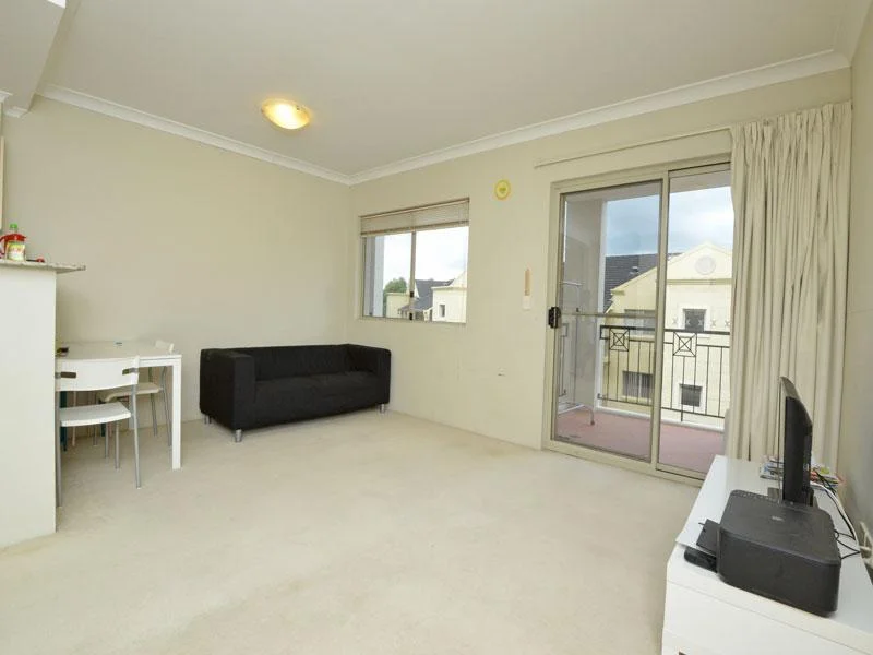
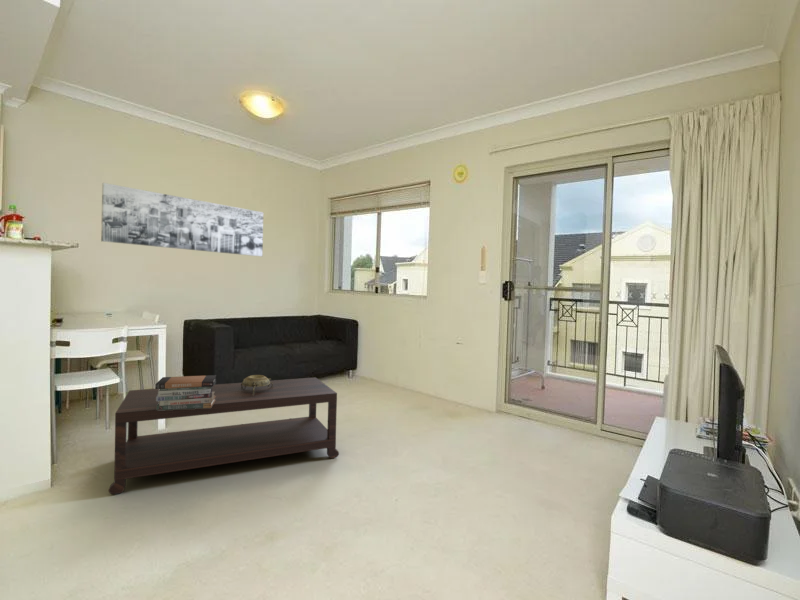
+ book stack [155,374,217,410]
+ decorative bowl [241,374,273,395]
+ wall art [100,182,264,258]
+ coffee table [108,376,340,495]
